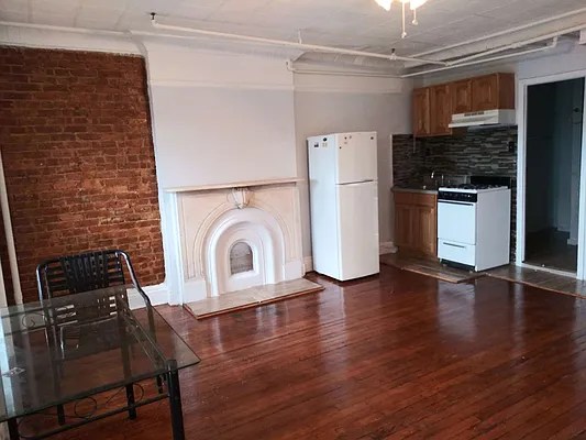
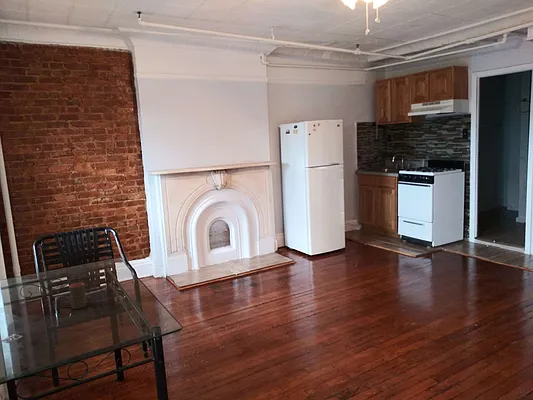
+ cup [68,282,88,310]
